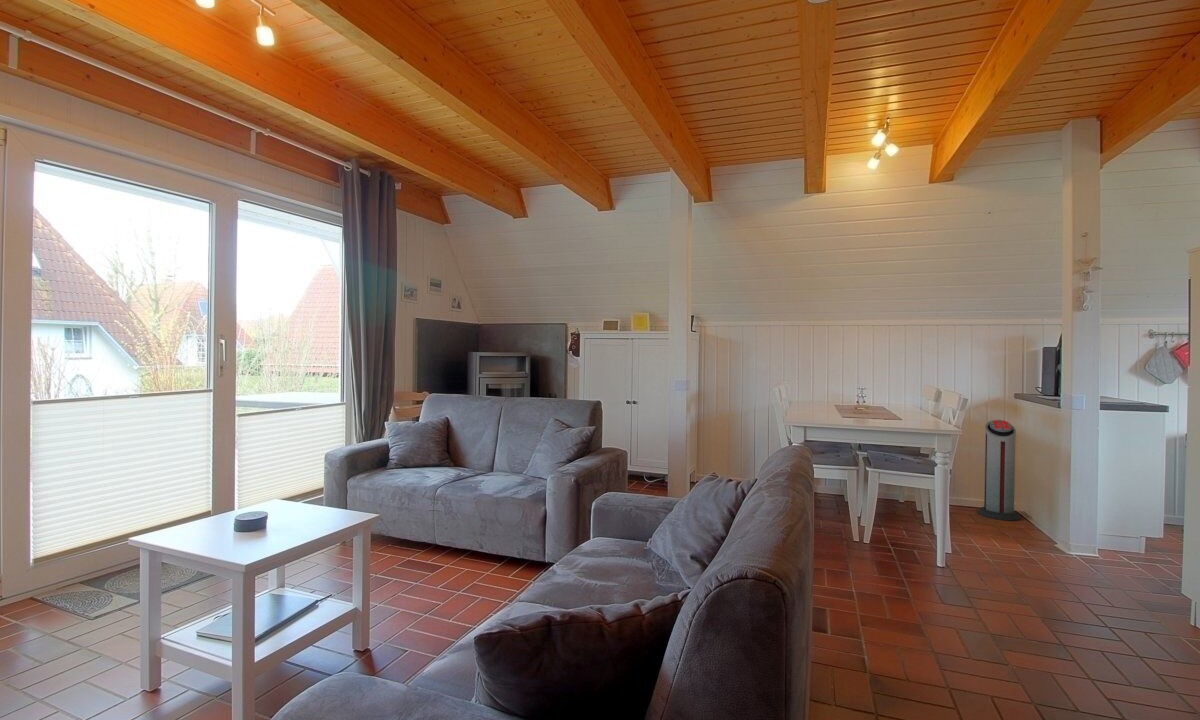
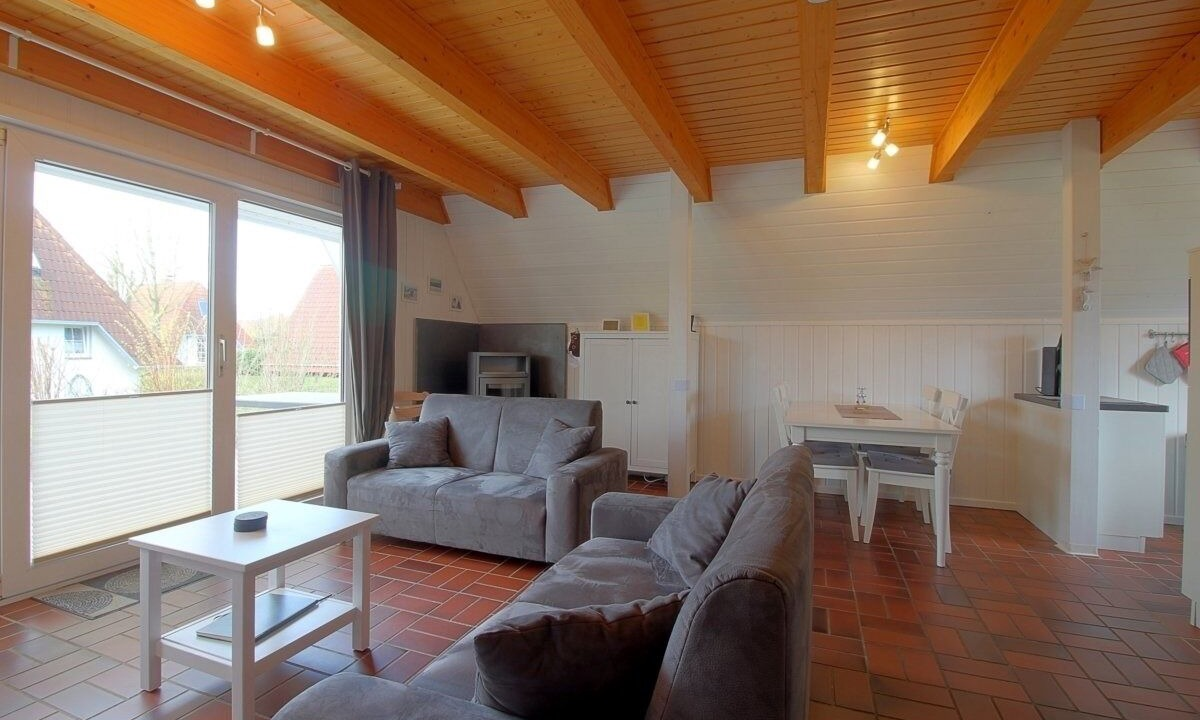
- air purifier [977,419,1021,522]
